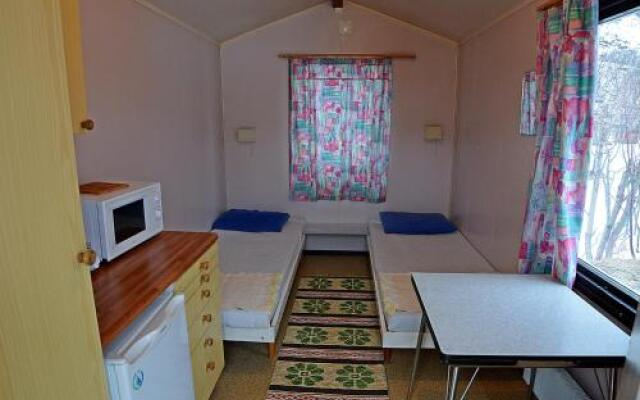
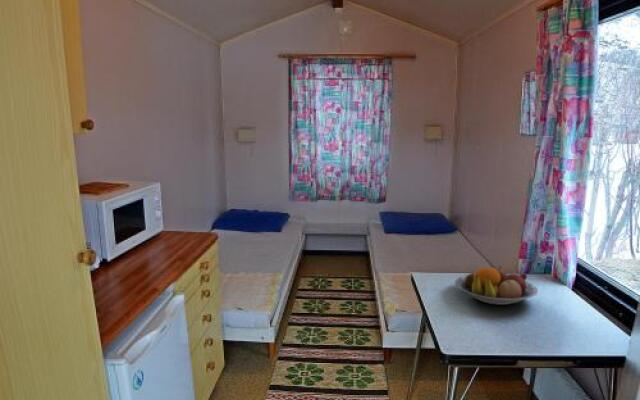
+ fruit bowl [454,265,539,306]
